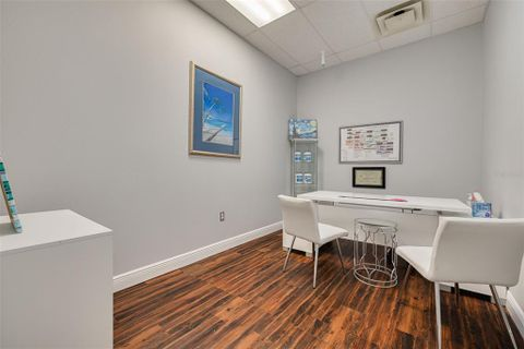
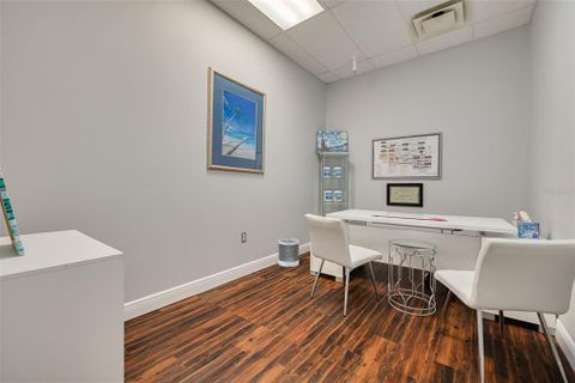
+ wastebasket [277,237,301,268]
